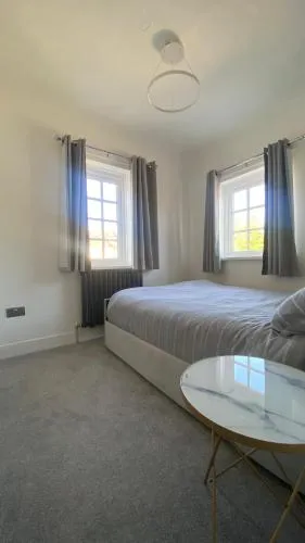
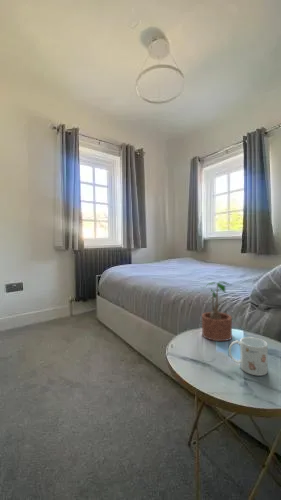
+ mug [228,336,268,377]
+ potted plant [201,280,233,342]
